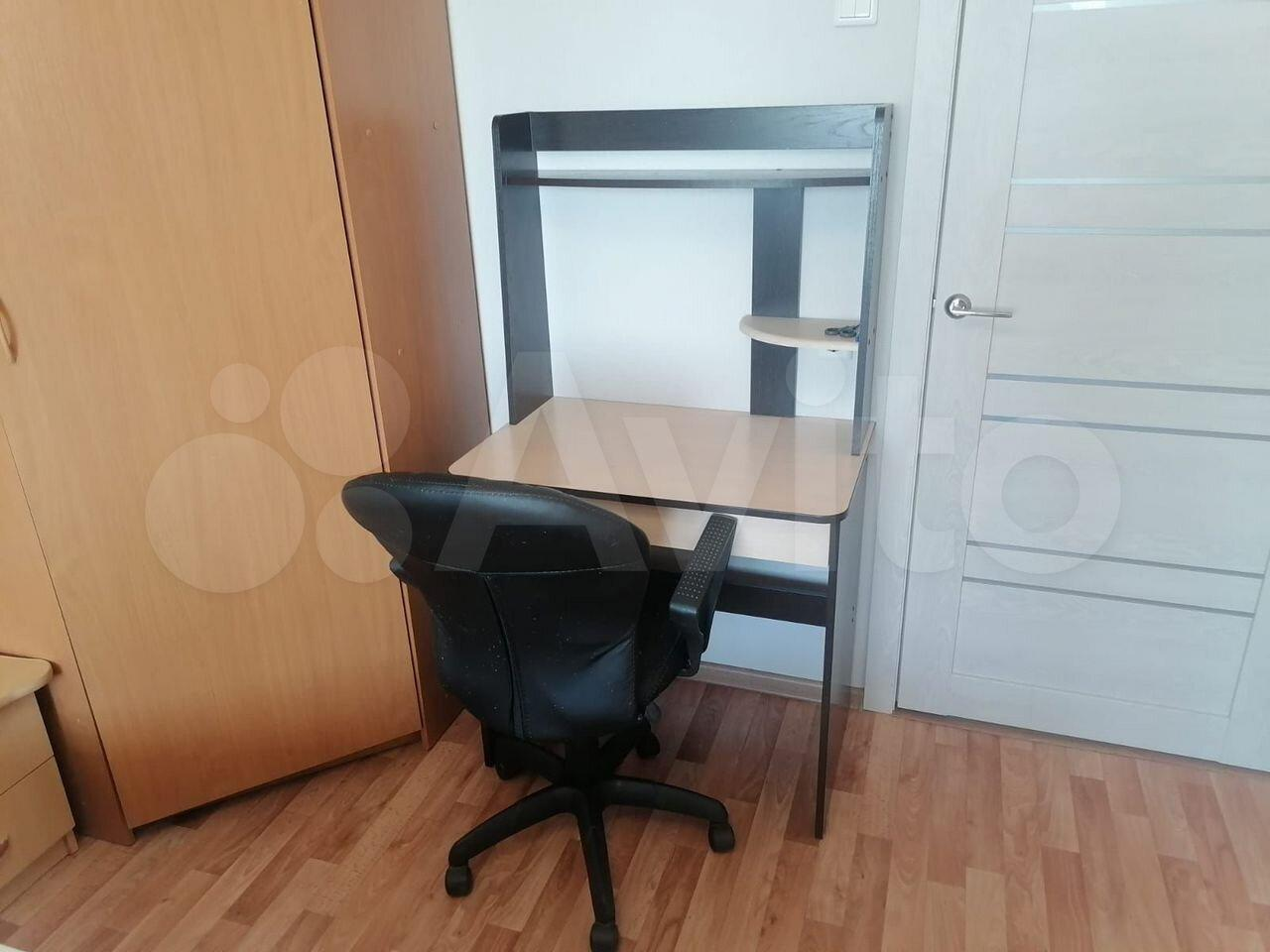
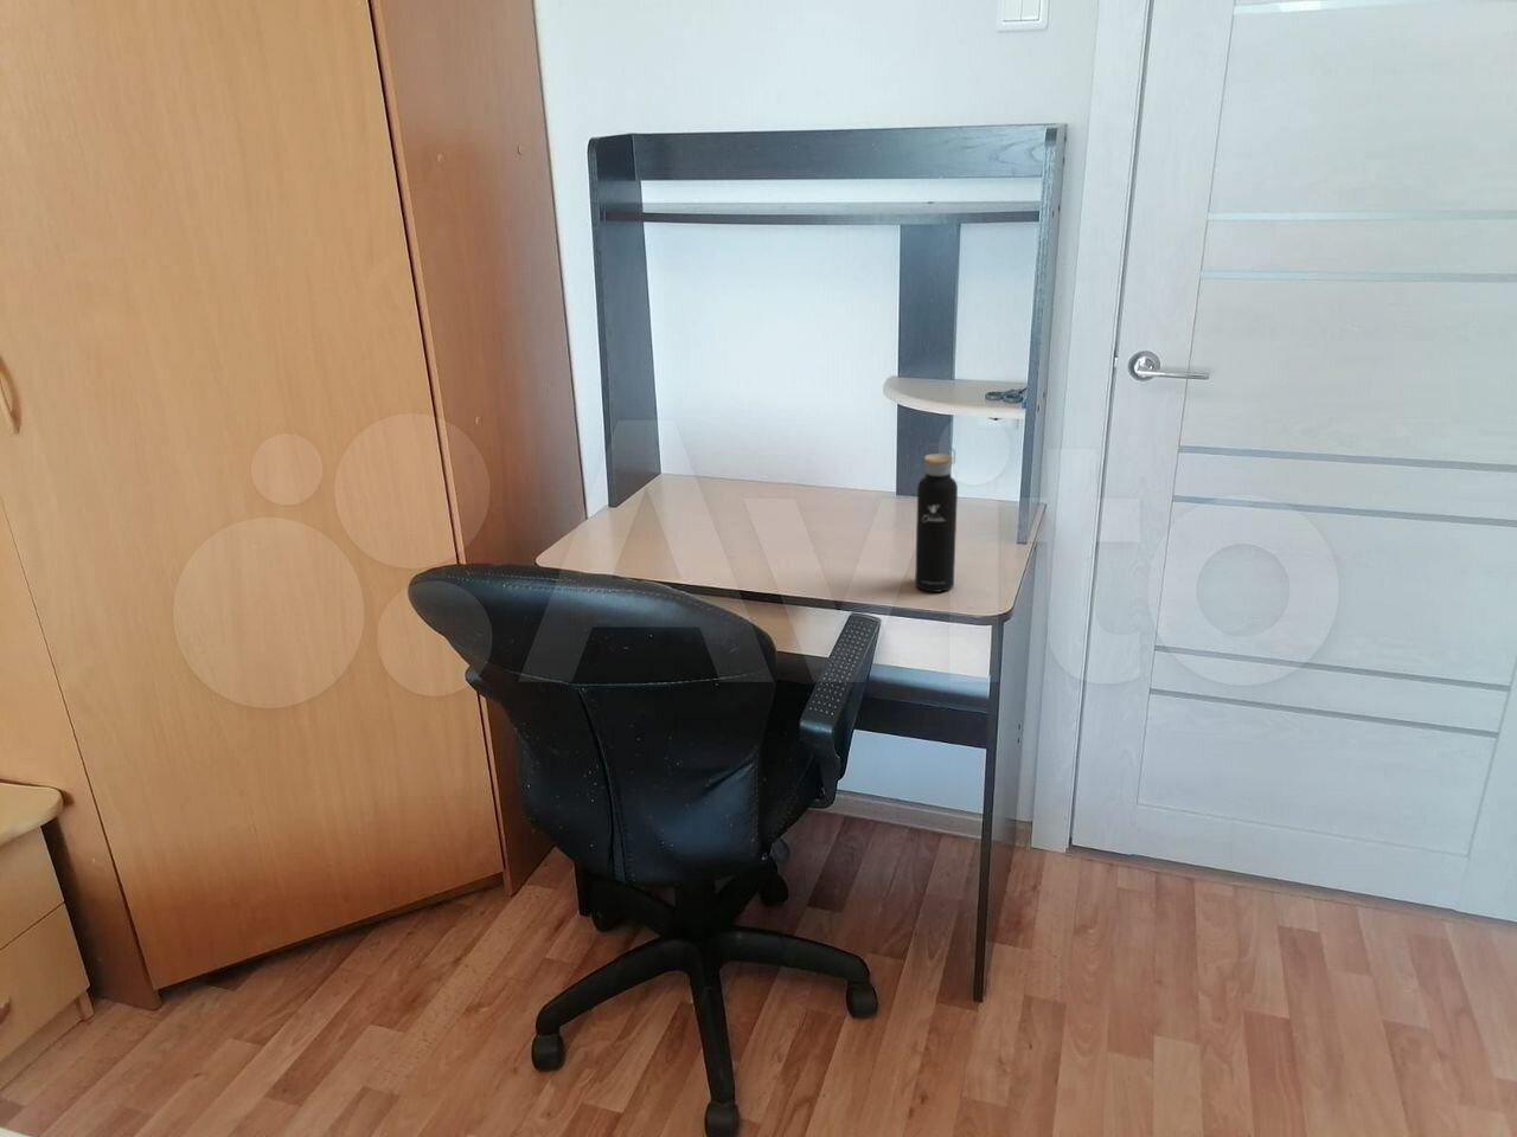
+ water bottle [914,443,959,594]
